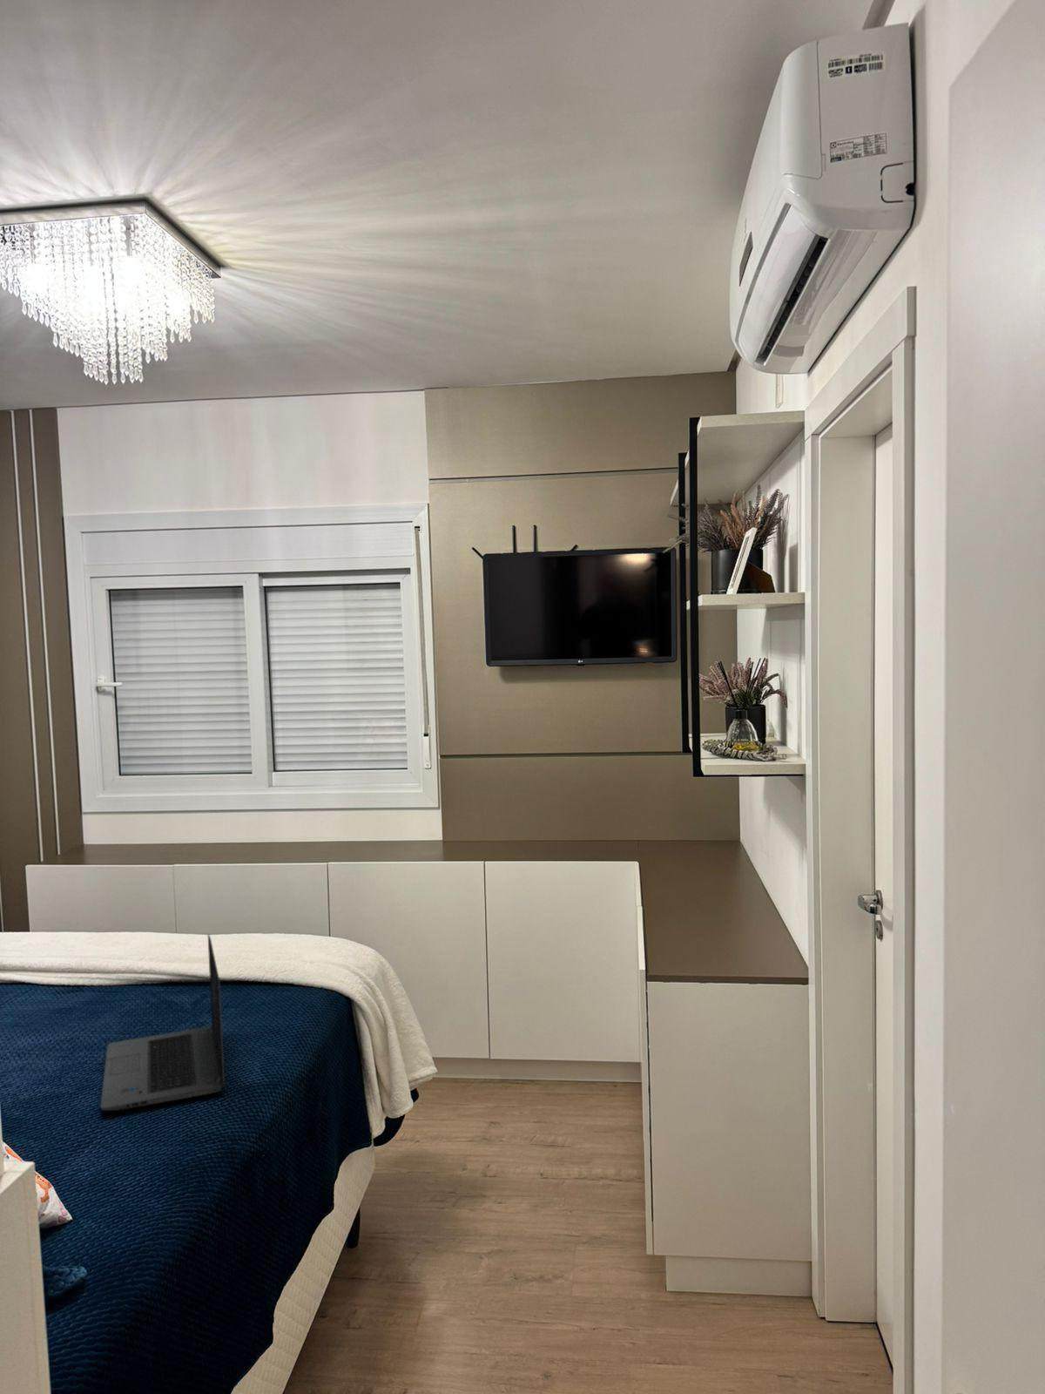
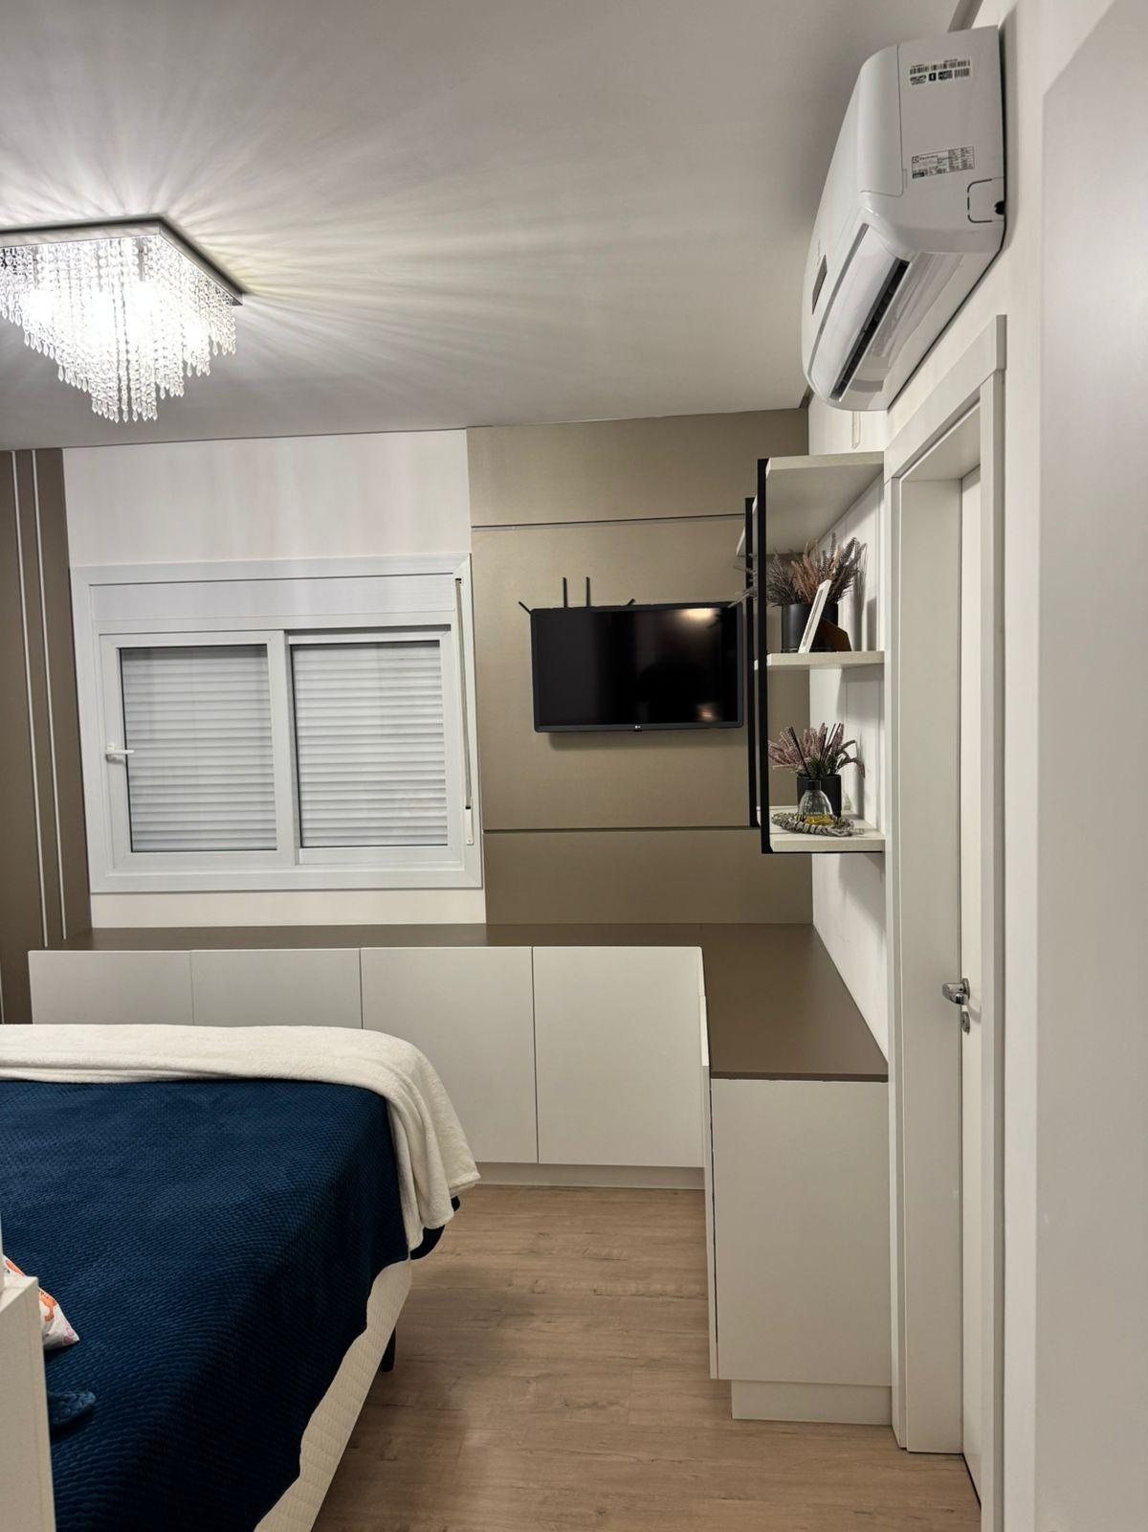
- laptop [99,933,225,1112]
